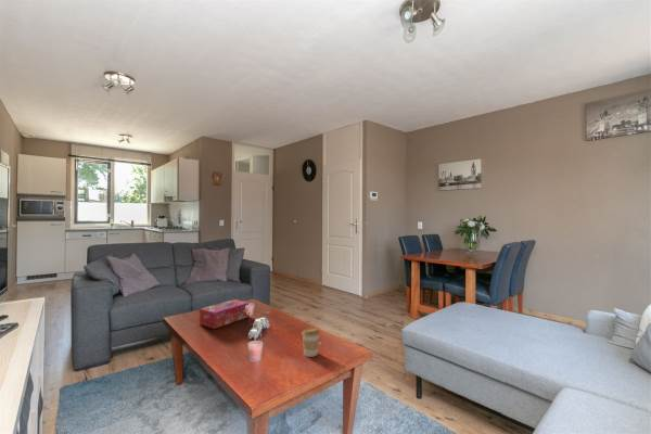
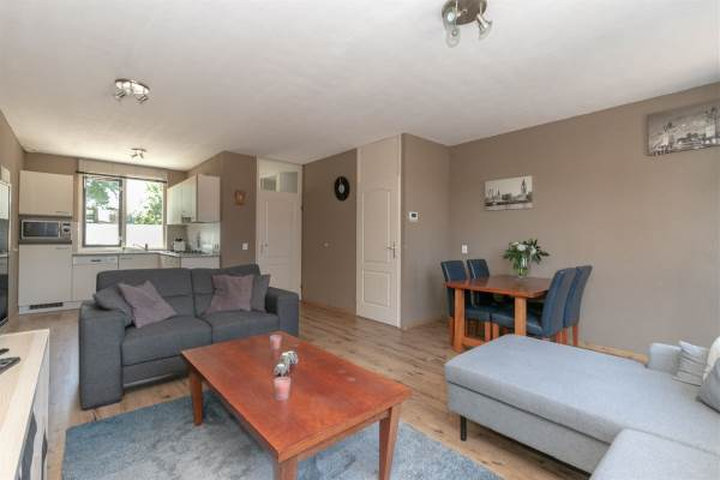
- coffee cup [301,327,321,358]
- tissue box [199,298,251,330]
